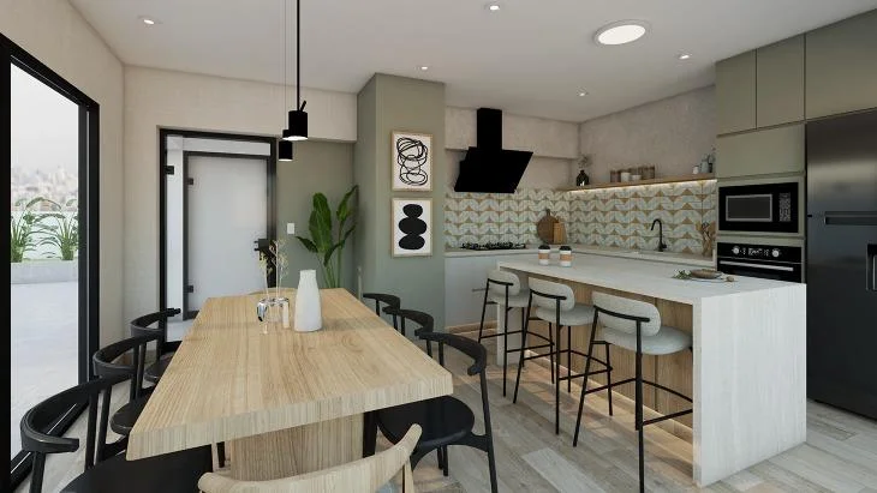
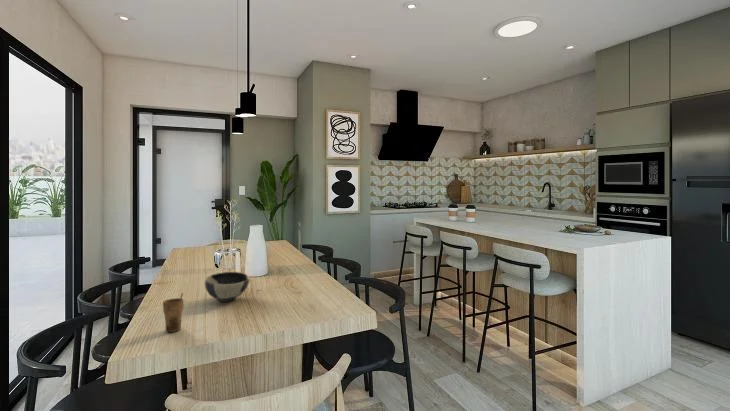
+ bowl [204,271,250,303]
+ cup [162,292,184,333]
